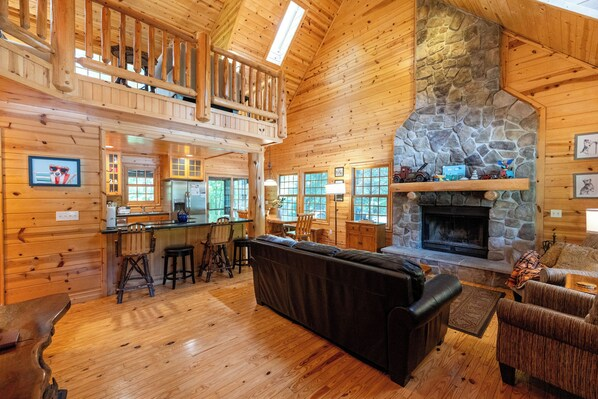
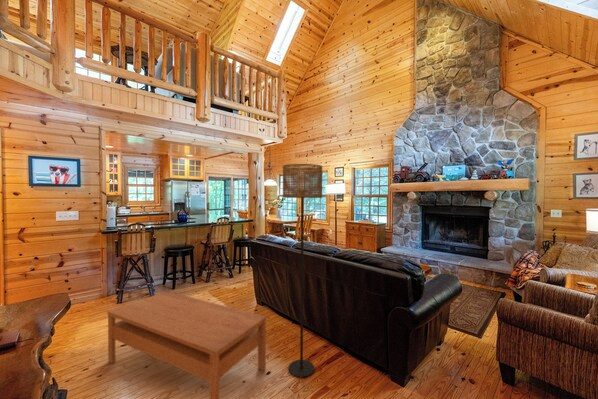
+ coffee table [107,290,267,399]
+ floor lamp [282,163,323,378]
